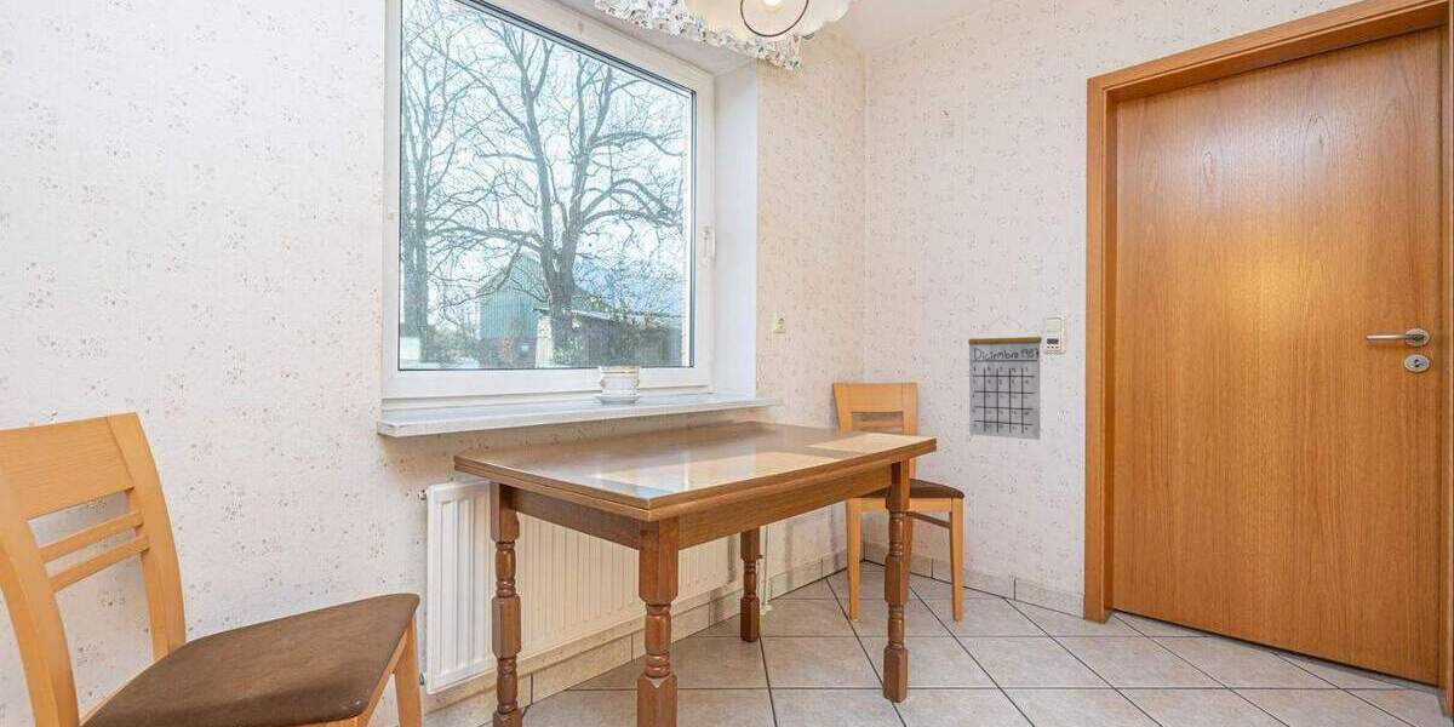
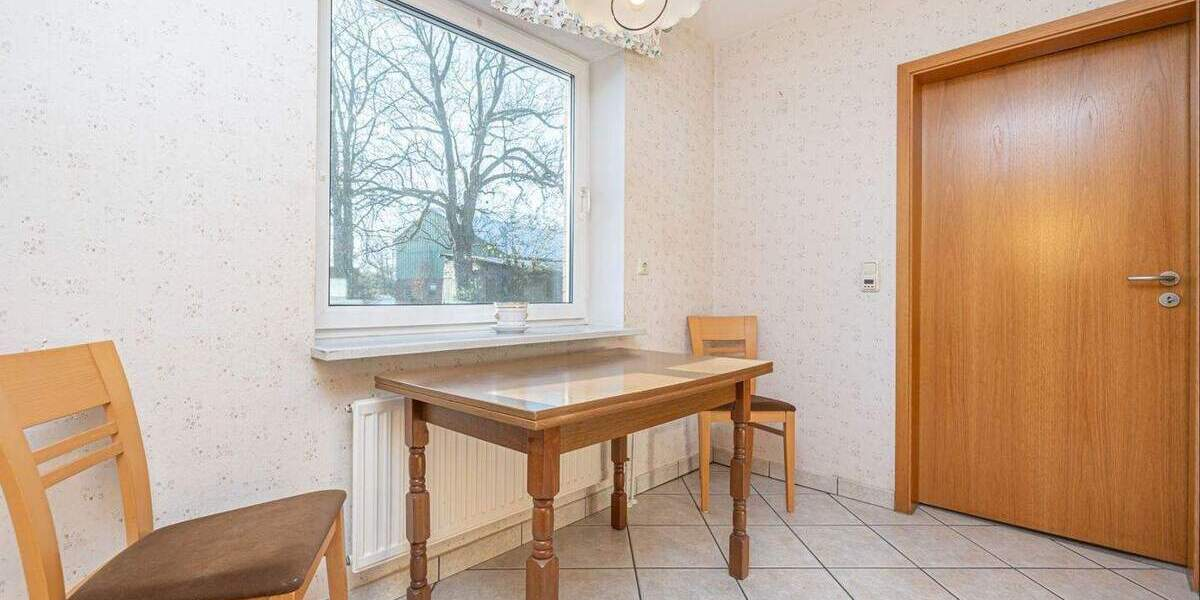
- calendar [967,315,1042,441]
